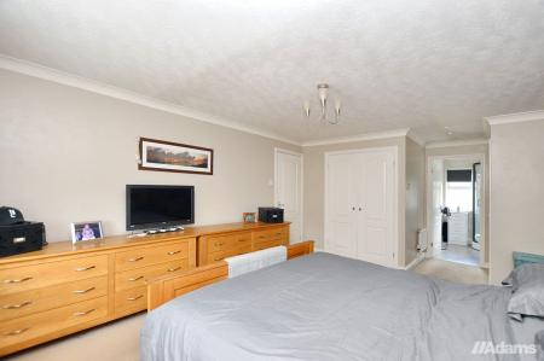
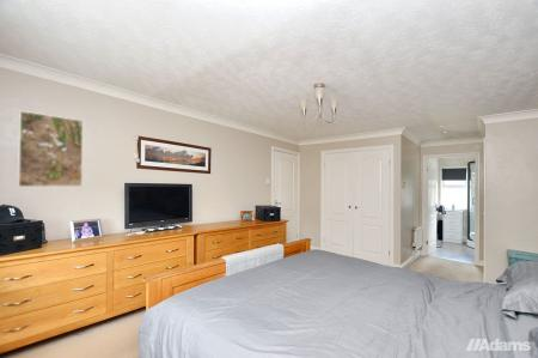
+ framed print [17,110,84,188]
